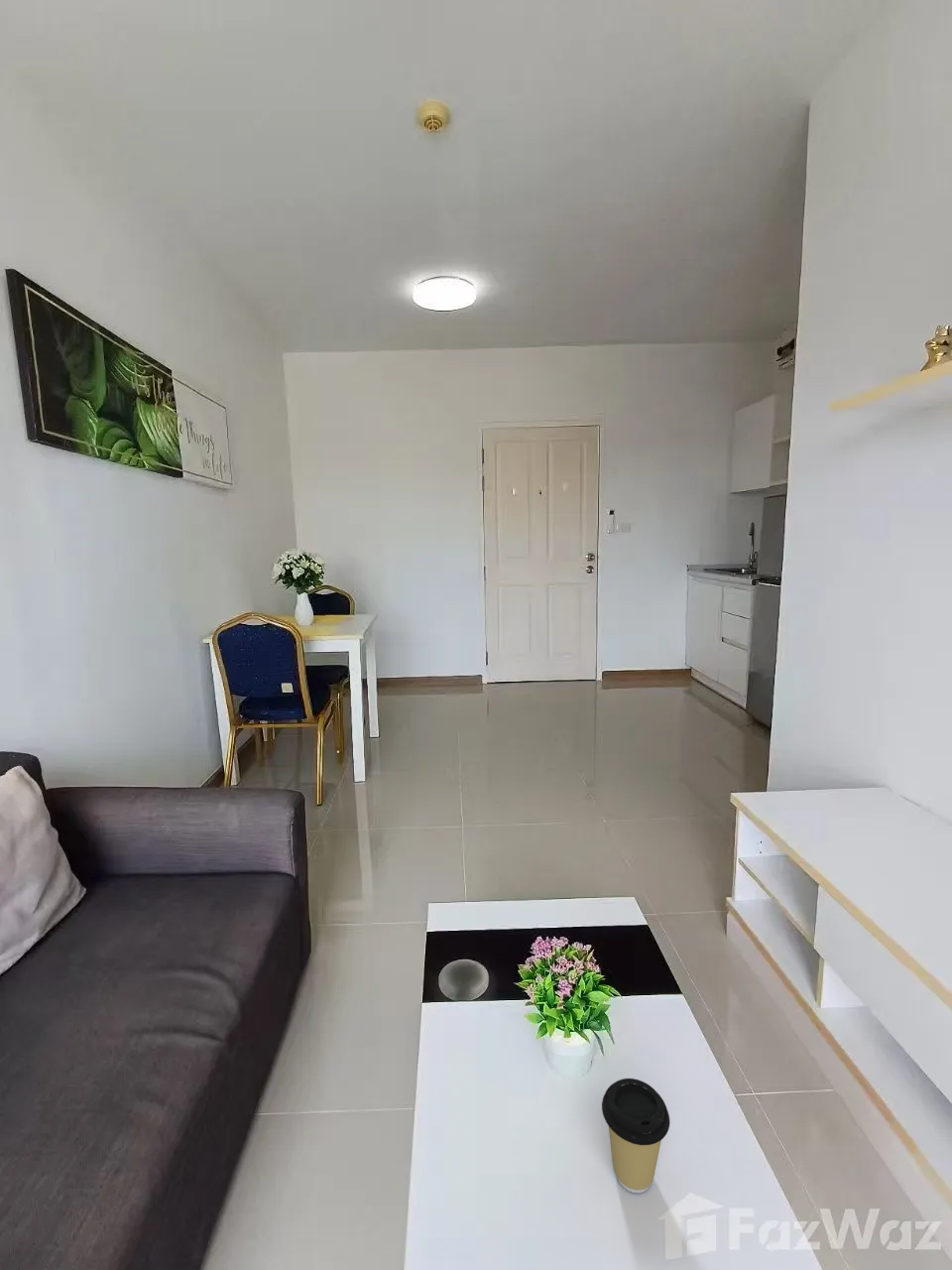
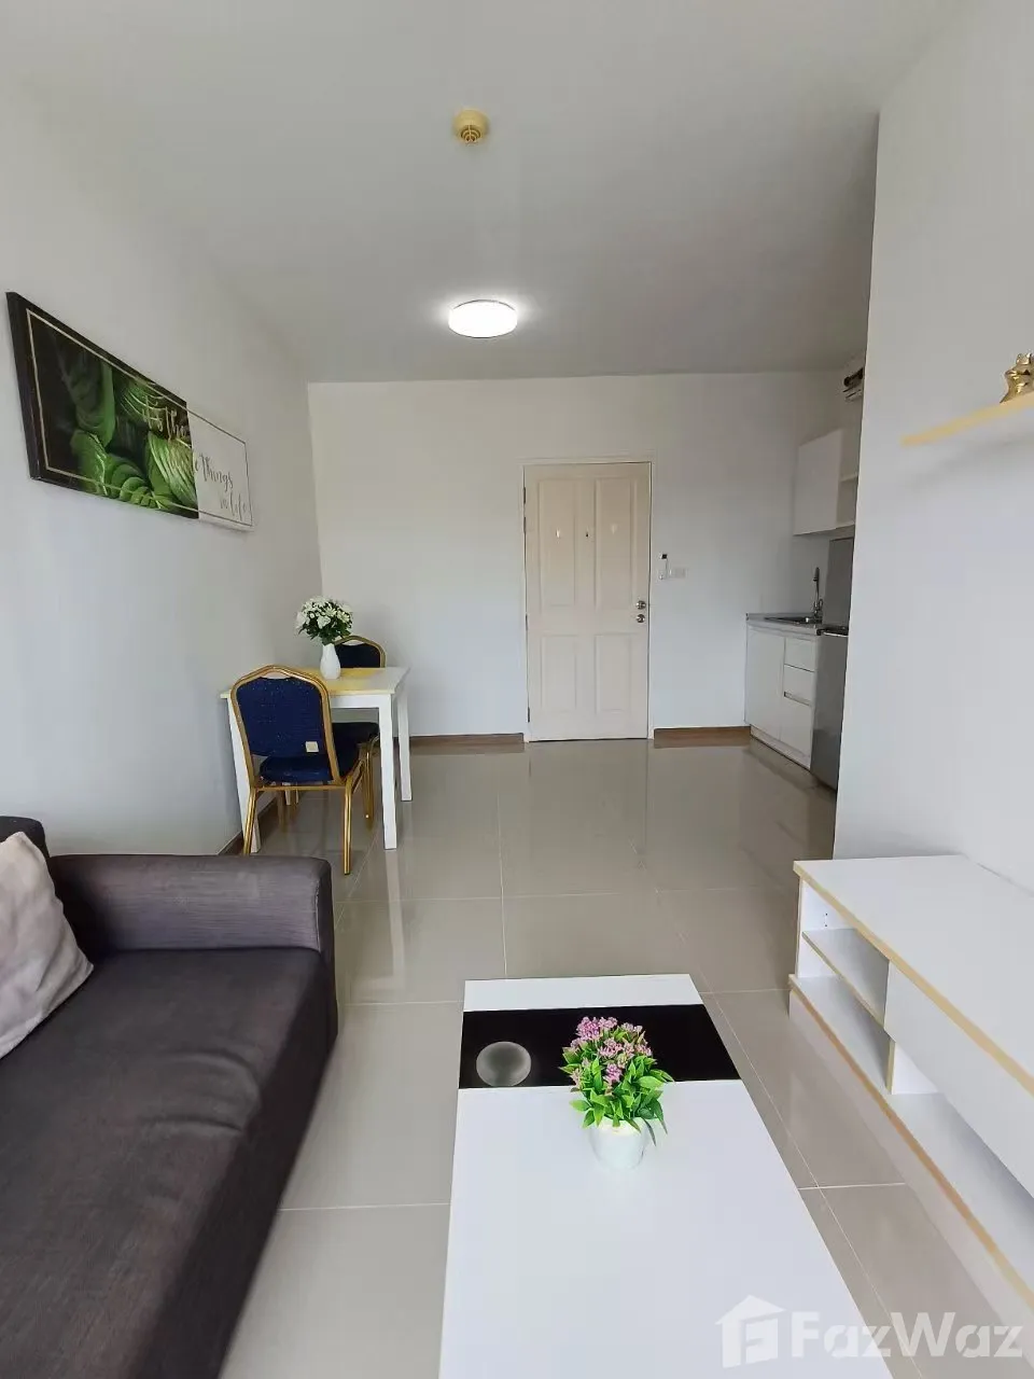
- coffee cup [601,1078,670,1194]
